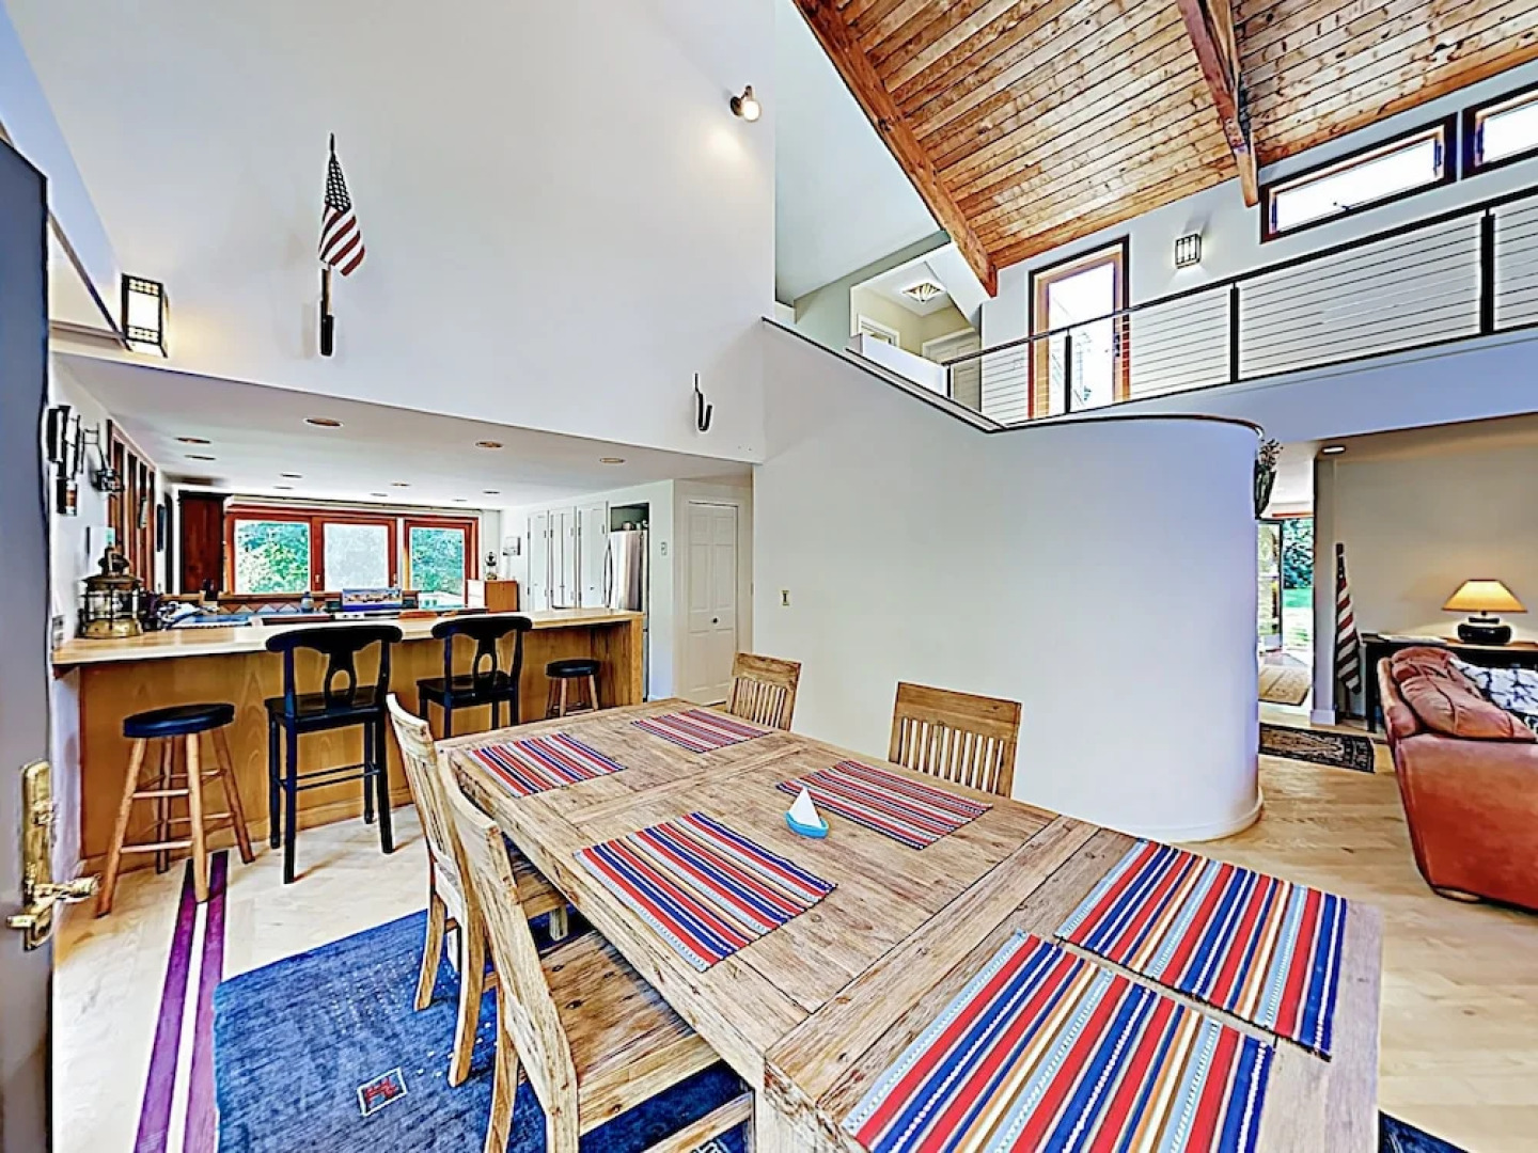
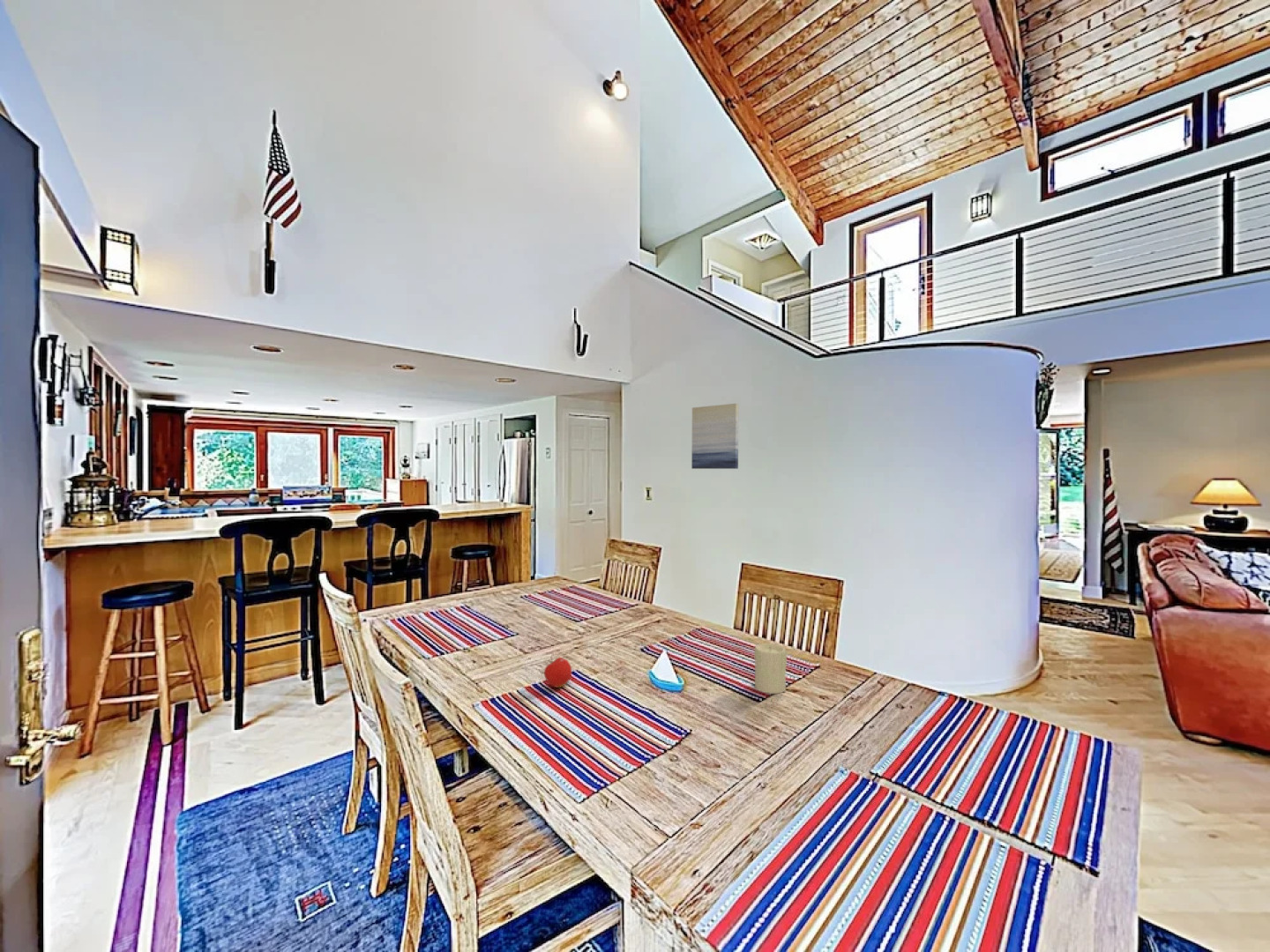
+ candle [753,643,788,695]
+ fruit [543,655,572,688]
+ wall art [691,403,739,470]
